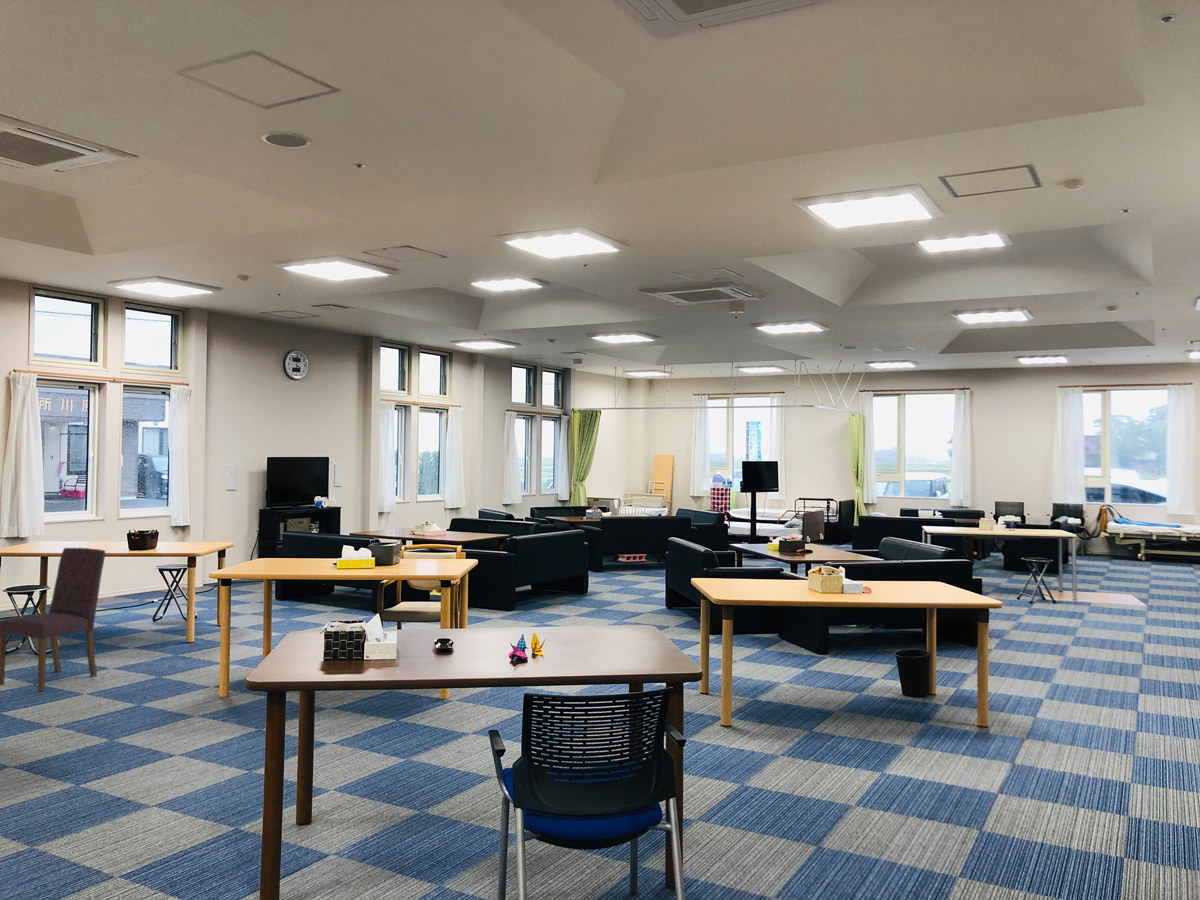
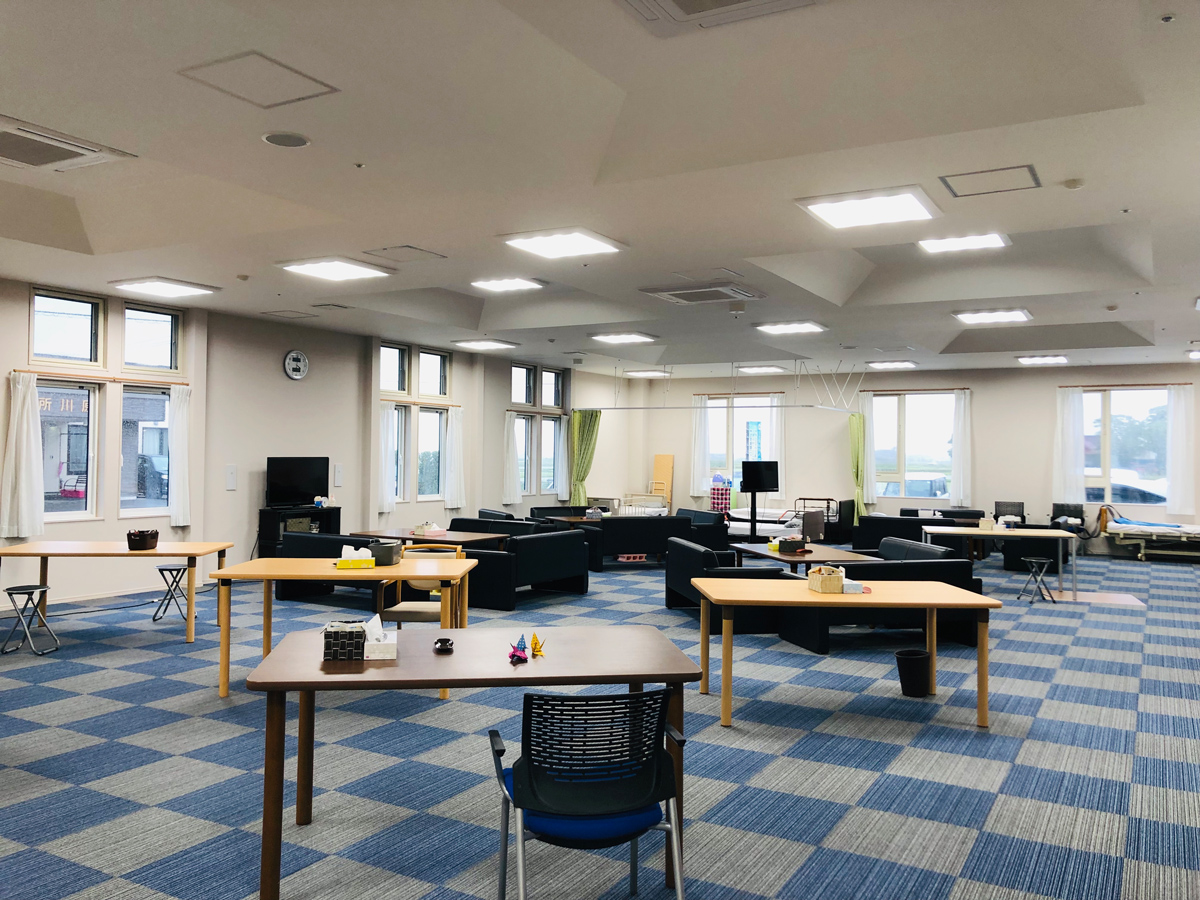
- dining chair [0,547,107,692]
